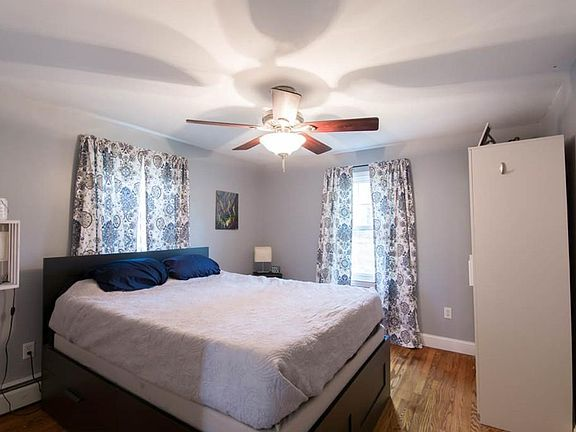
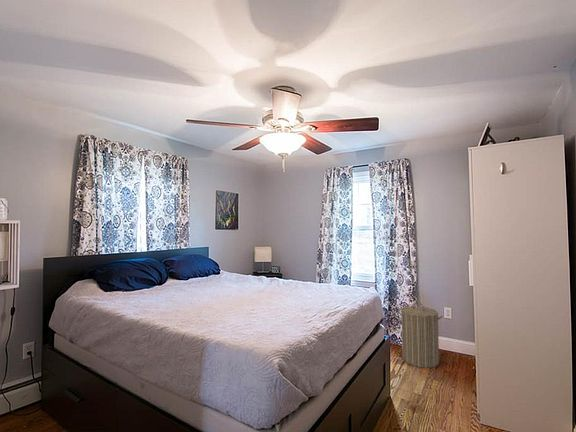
+ laundry hamper [397,302,444,369]
